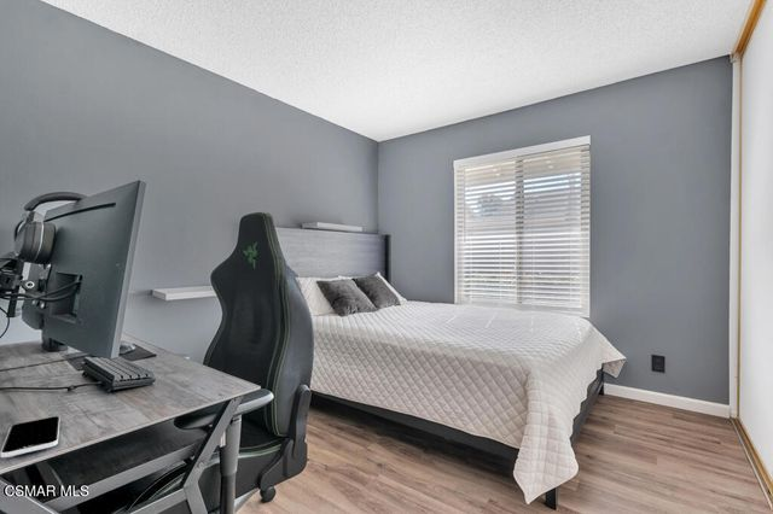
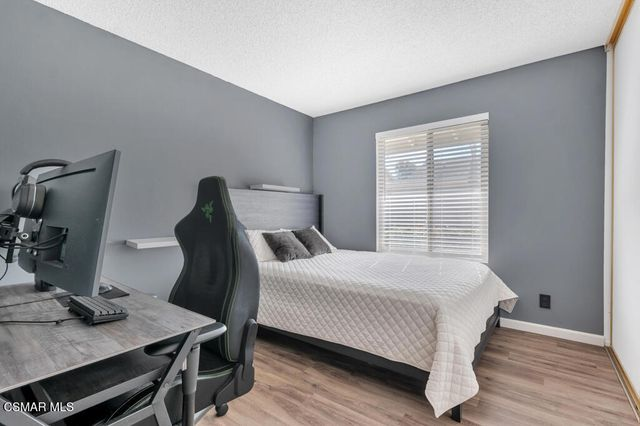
- smartphone [0,415,62,458]
